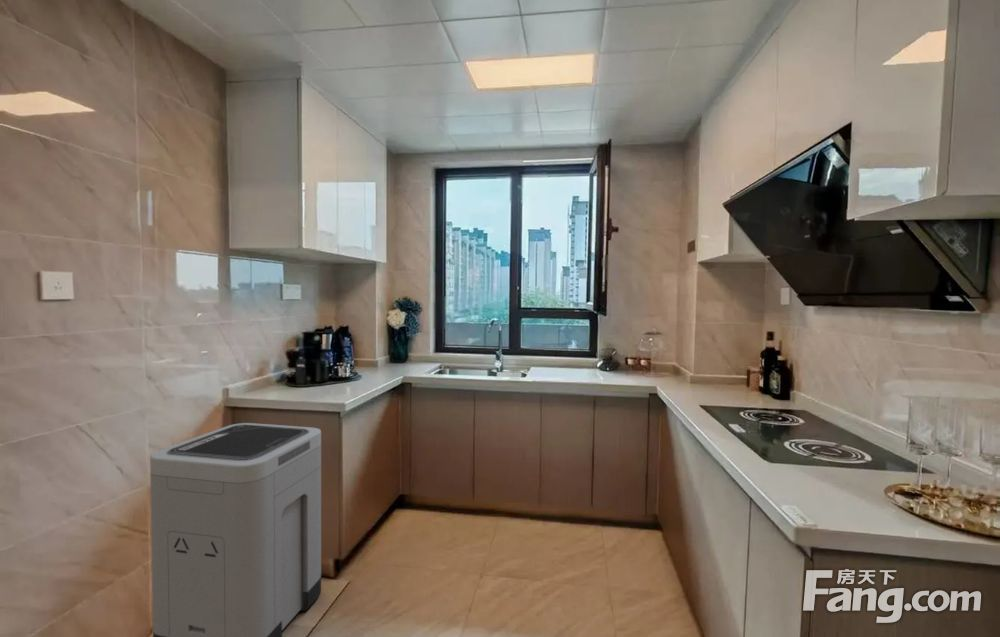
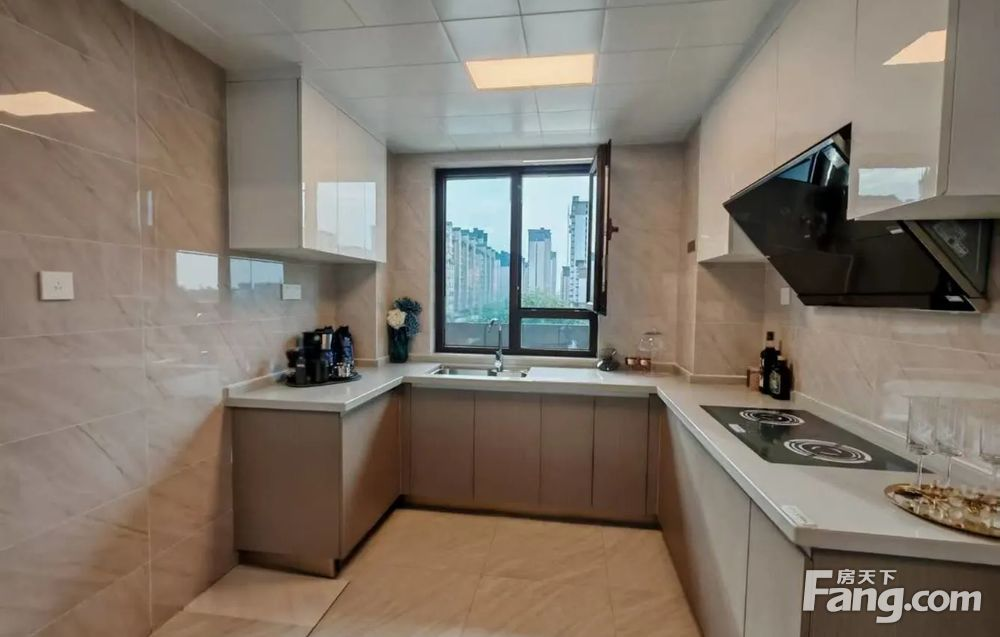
- trash can [149,422,322,637]
